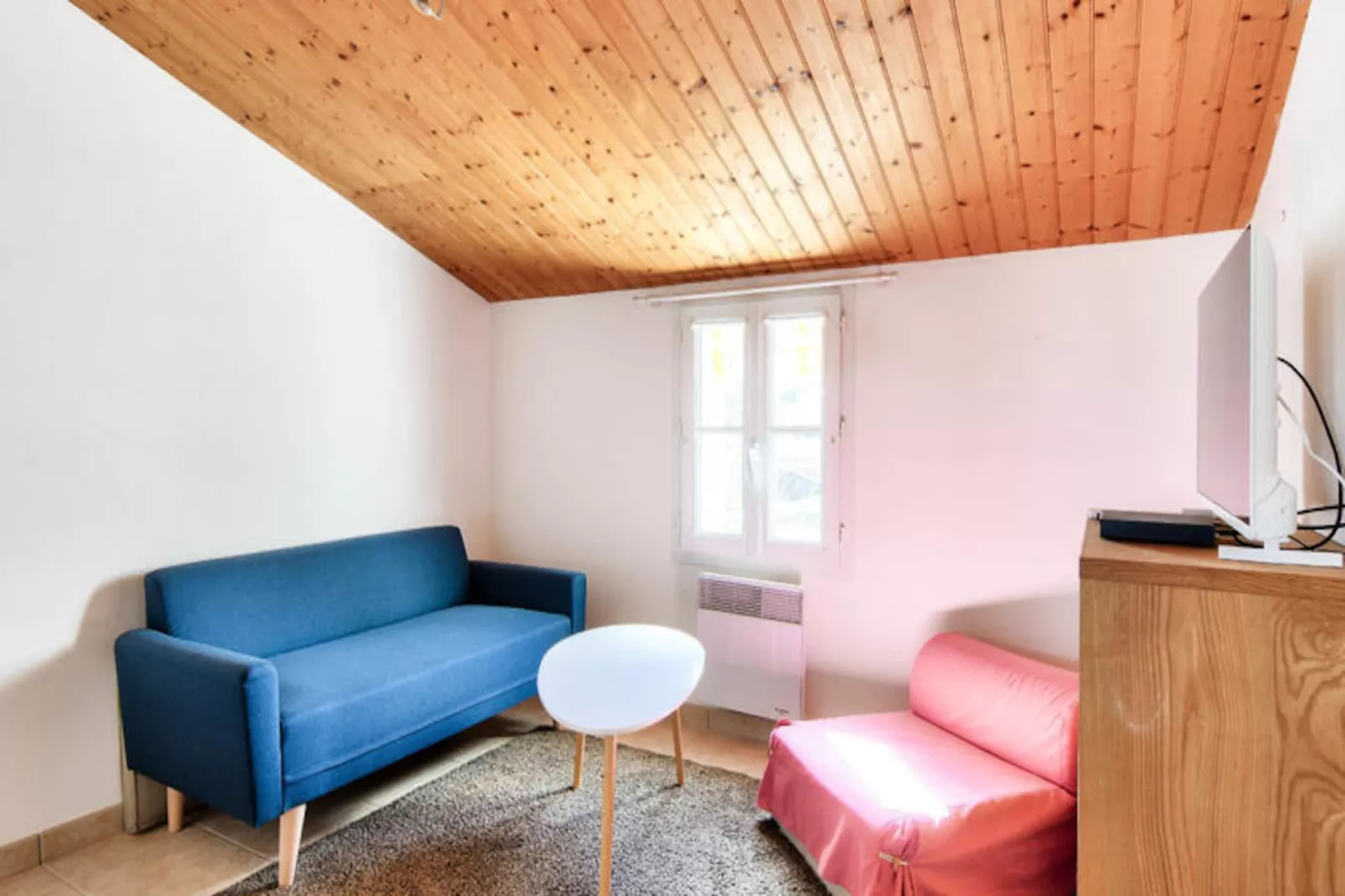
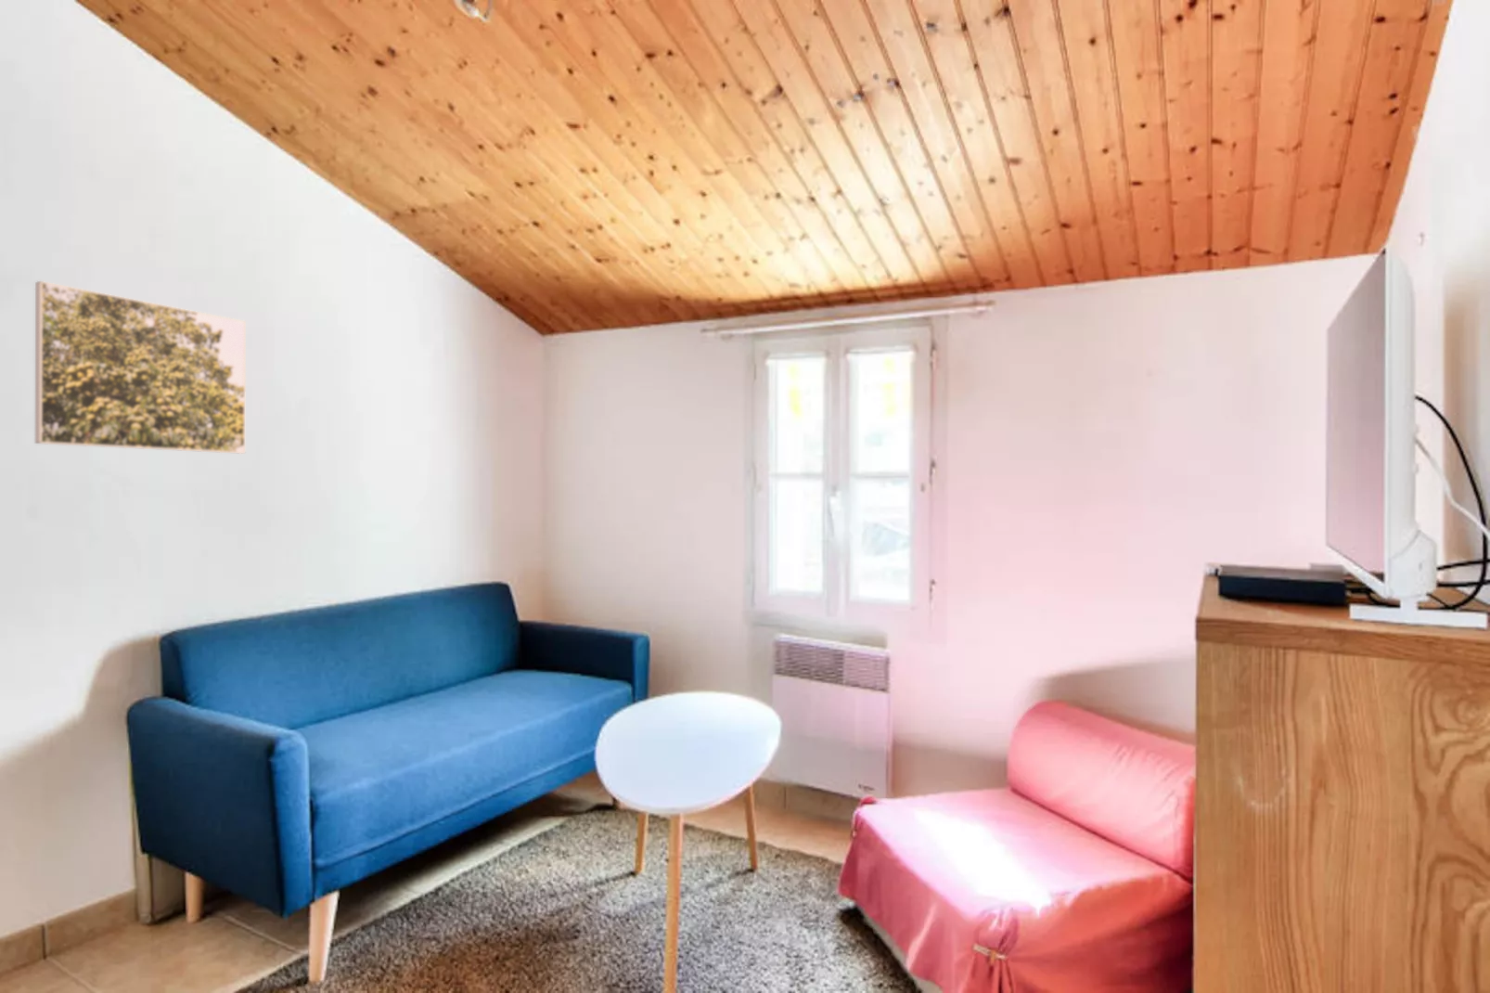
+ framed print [34,280,247,454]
